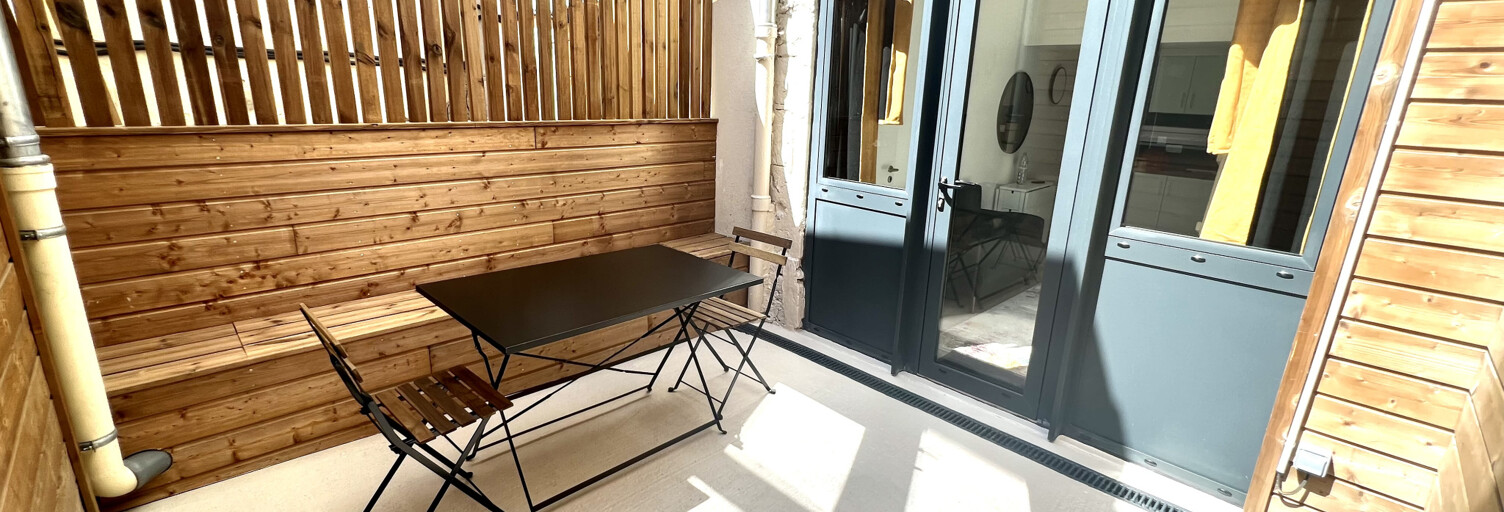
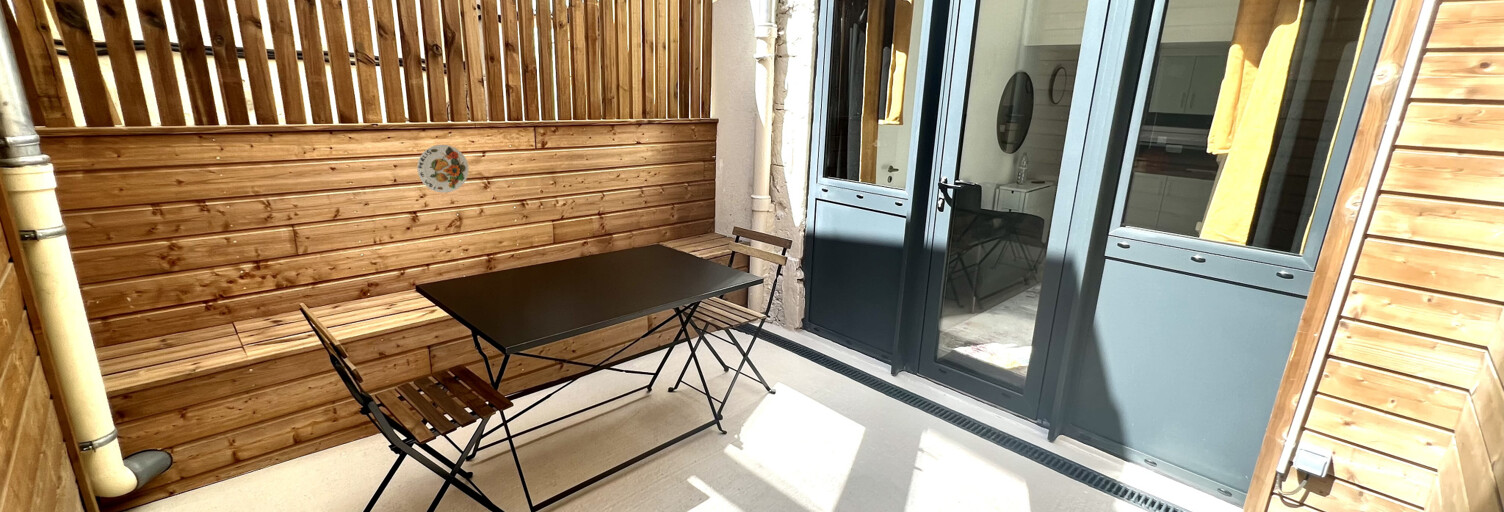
+ decorative plate [416,144,470,194]
